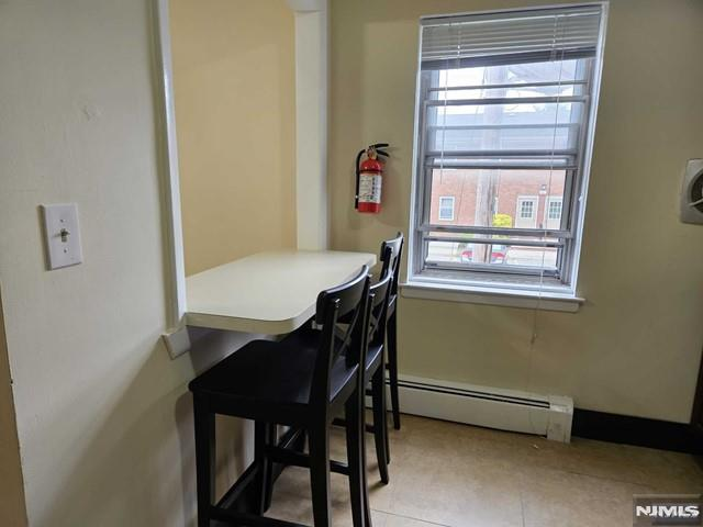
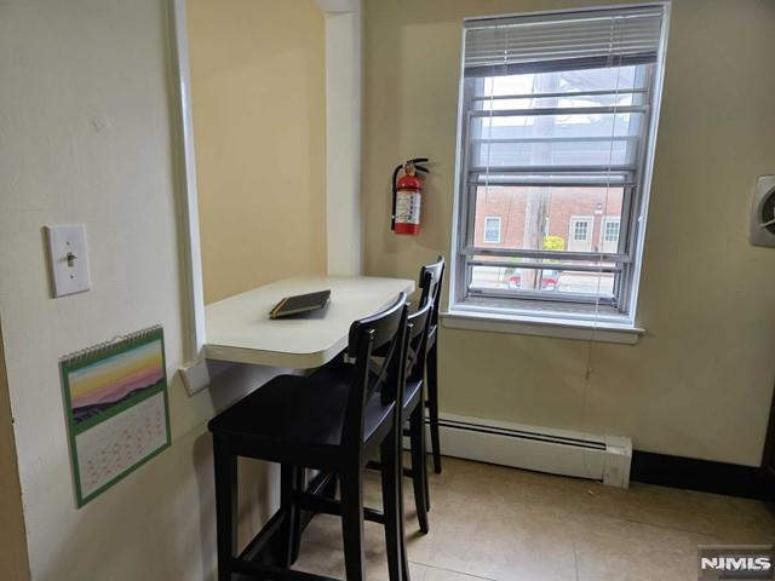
+ notepad [268,288,332,320]
+ calendar [57,323,173,511]
